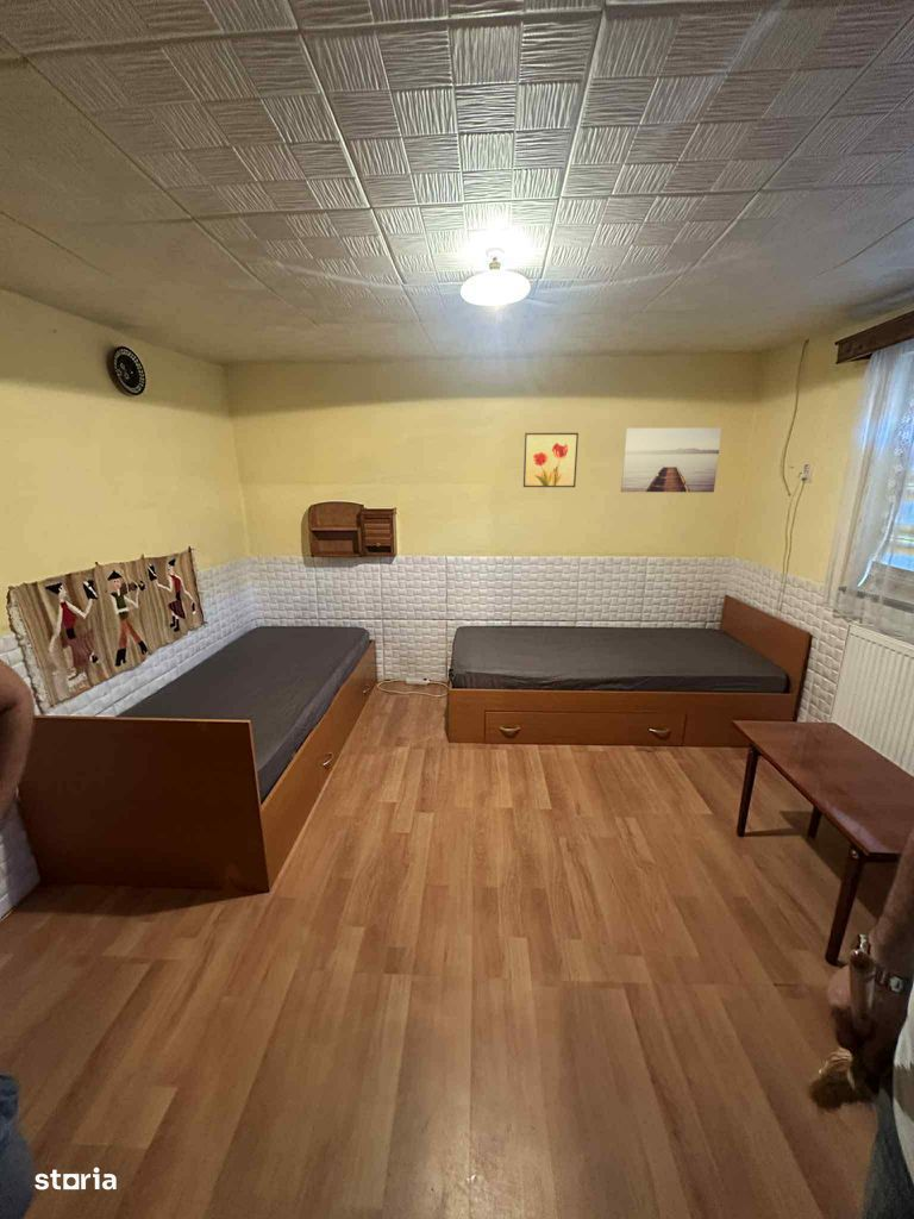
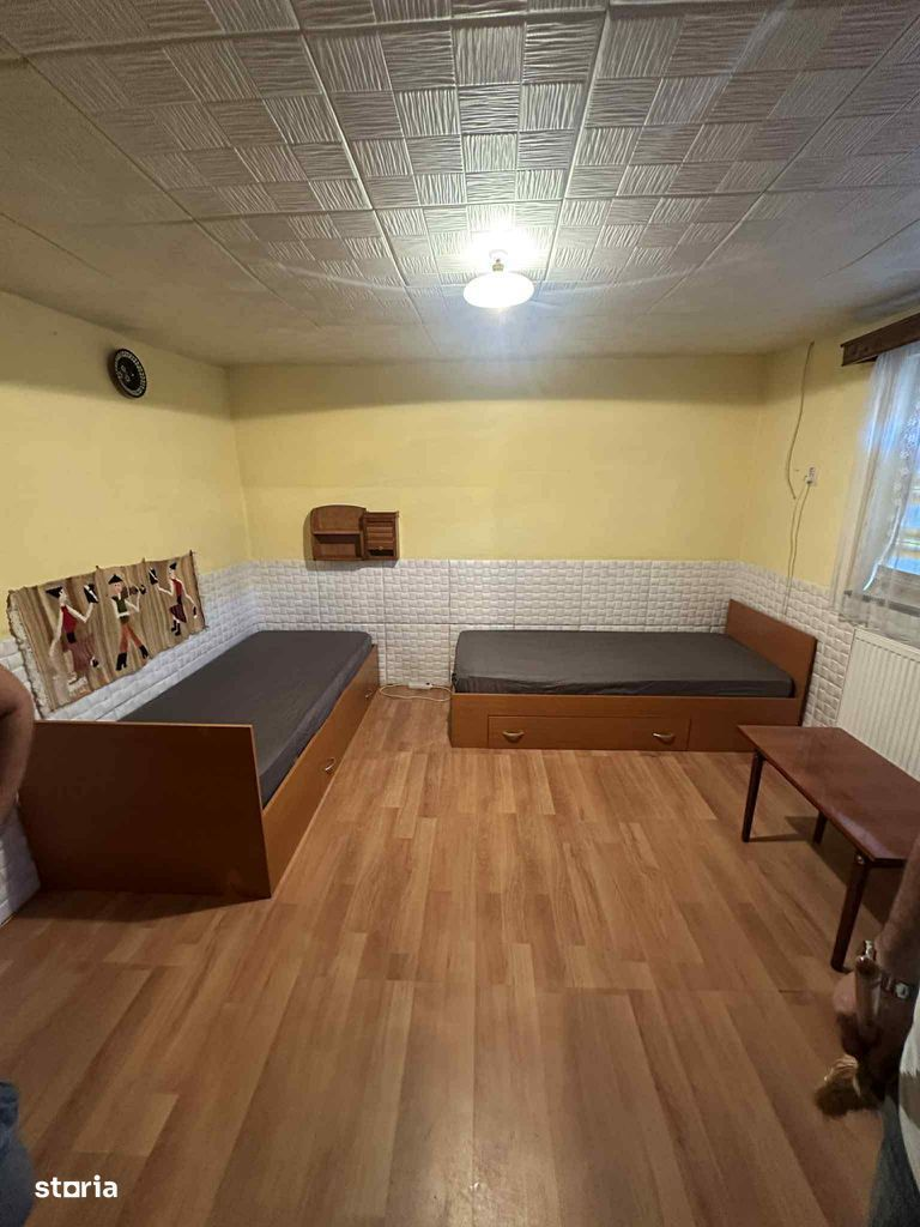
- wall art [522,432,580,488]
- wall art [620,427,722,493]
